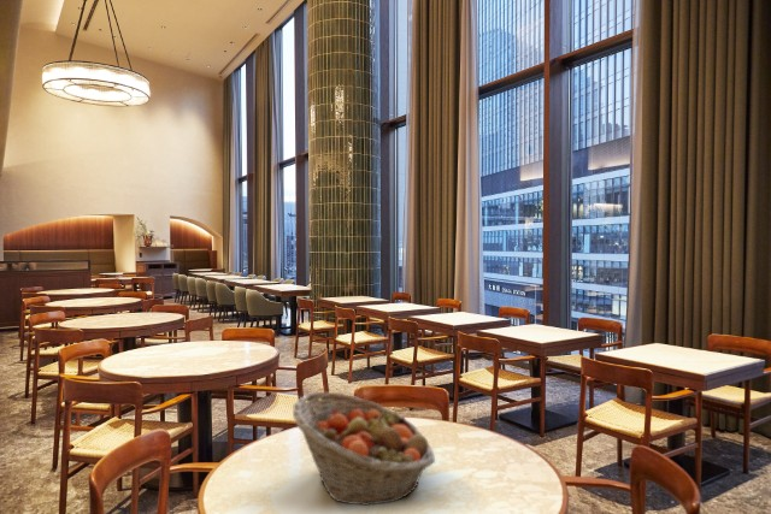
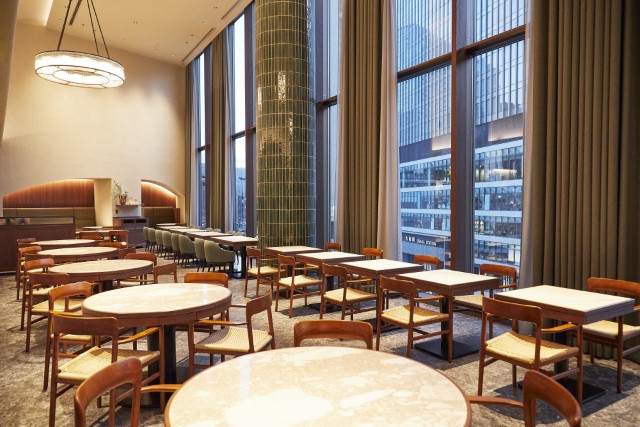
- fruit basket [292,391,436,507]
